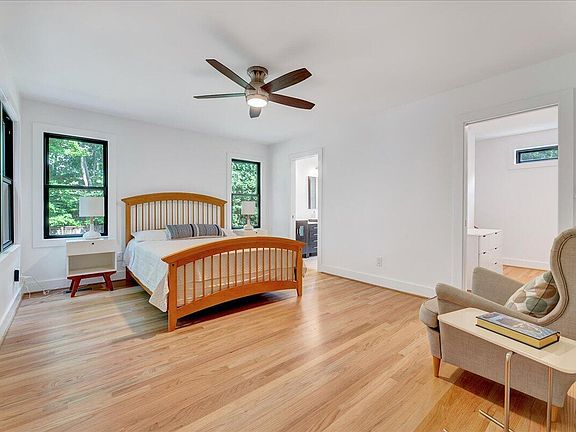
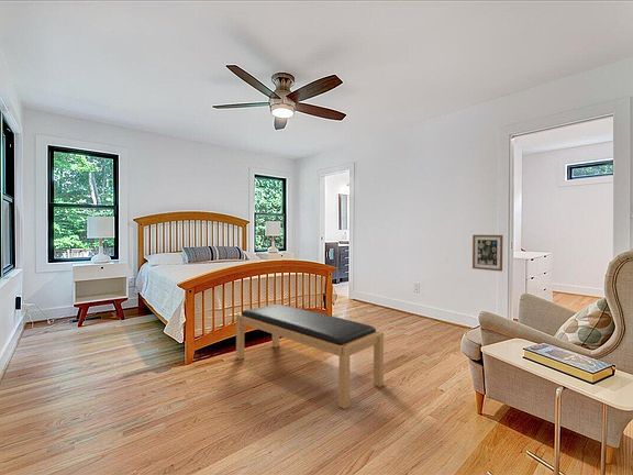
+ wall art [471,234,504,273]
+ bench [235,303,385,410]
